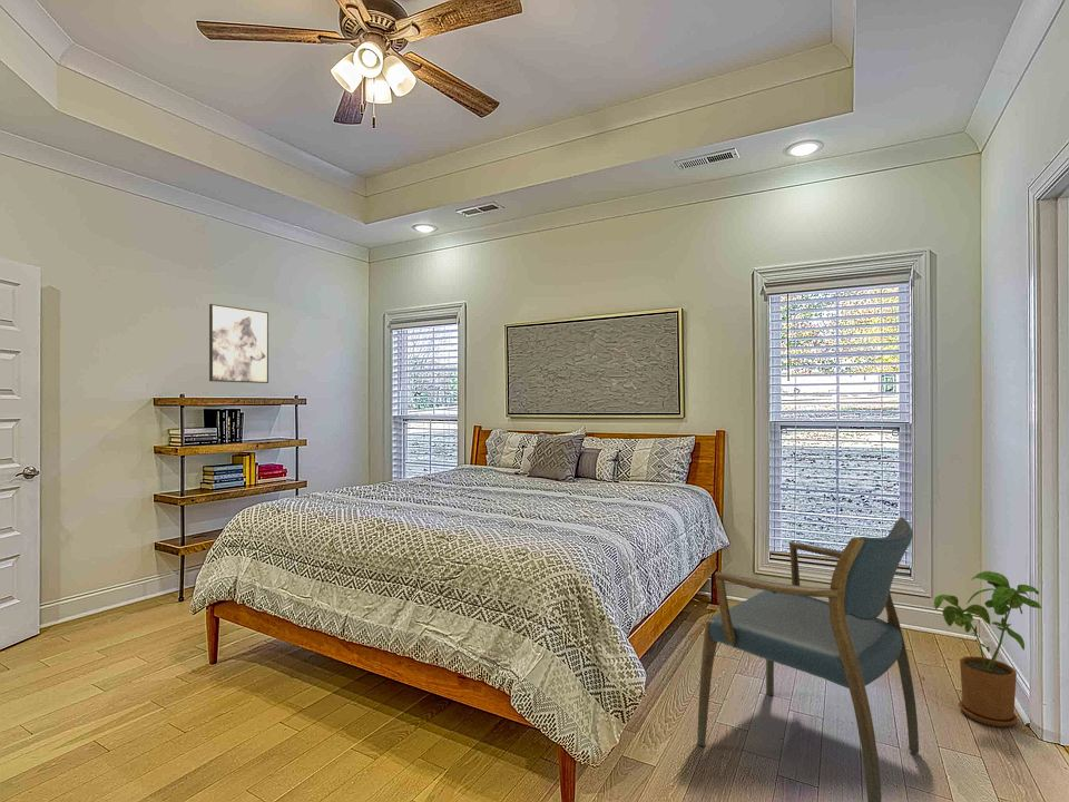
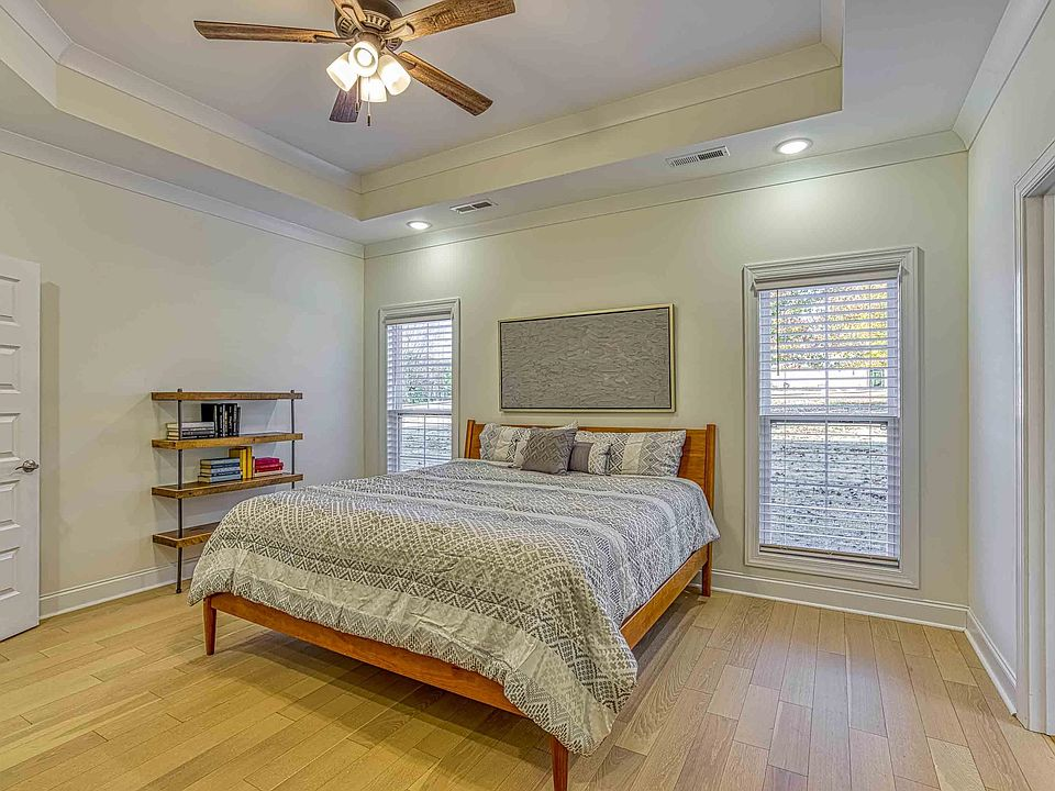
- armchair [696,516,920,802]
- house plant [933,570,1042,728]
- wall art [208,303,269,384]
